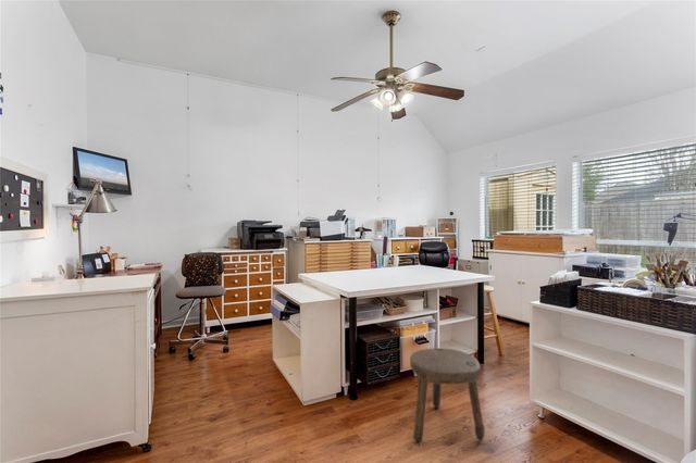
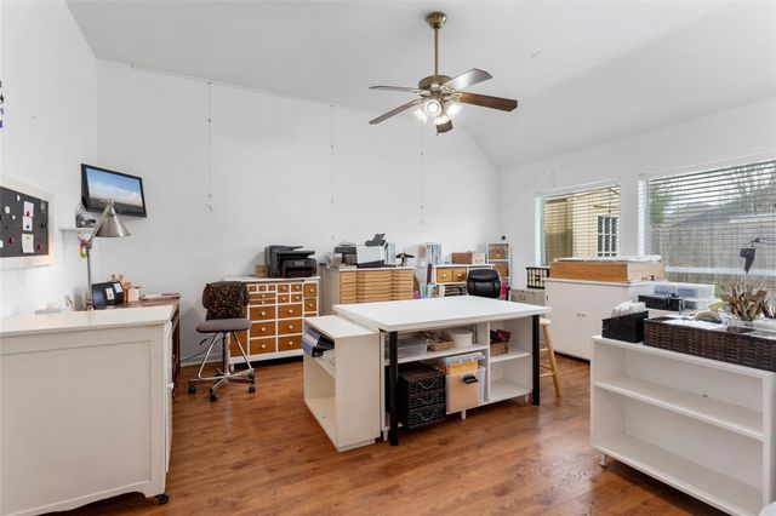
- stool [409,347,486,442]
